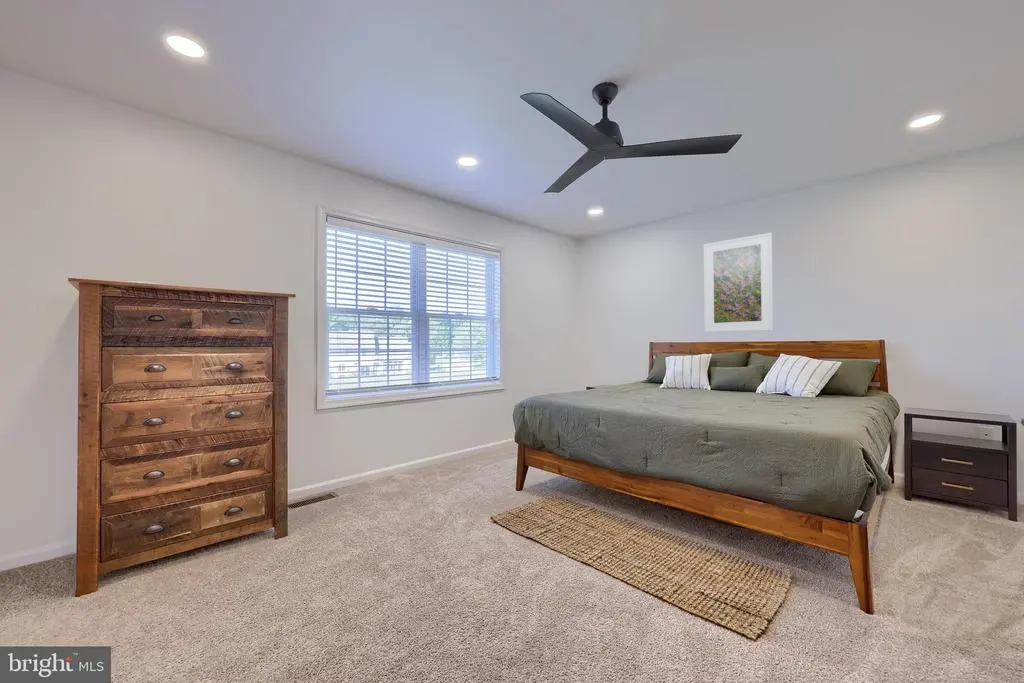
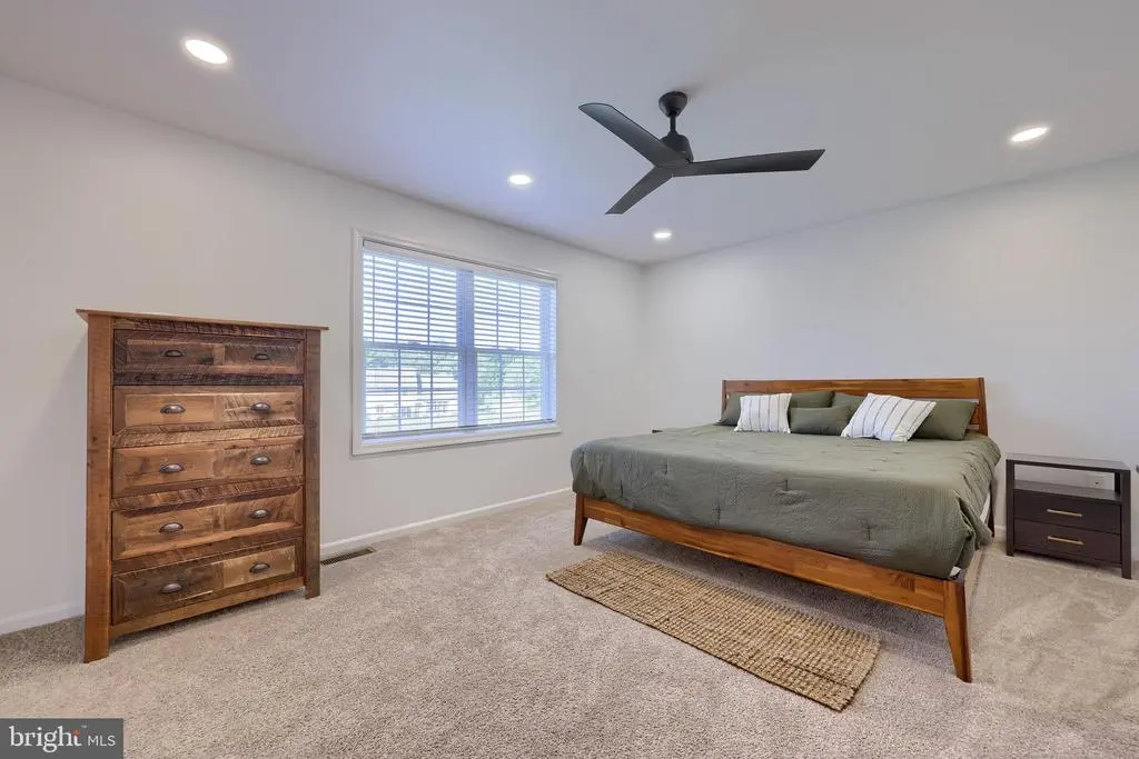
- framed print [703,232,774,333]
